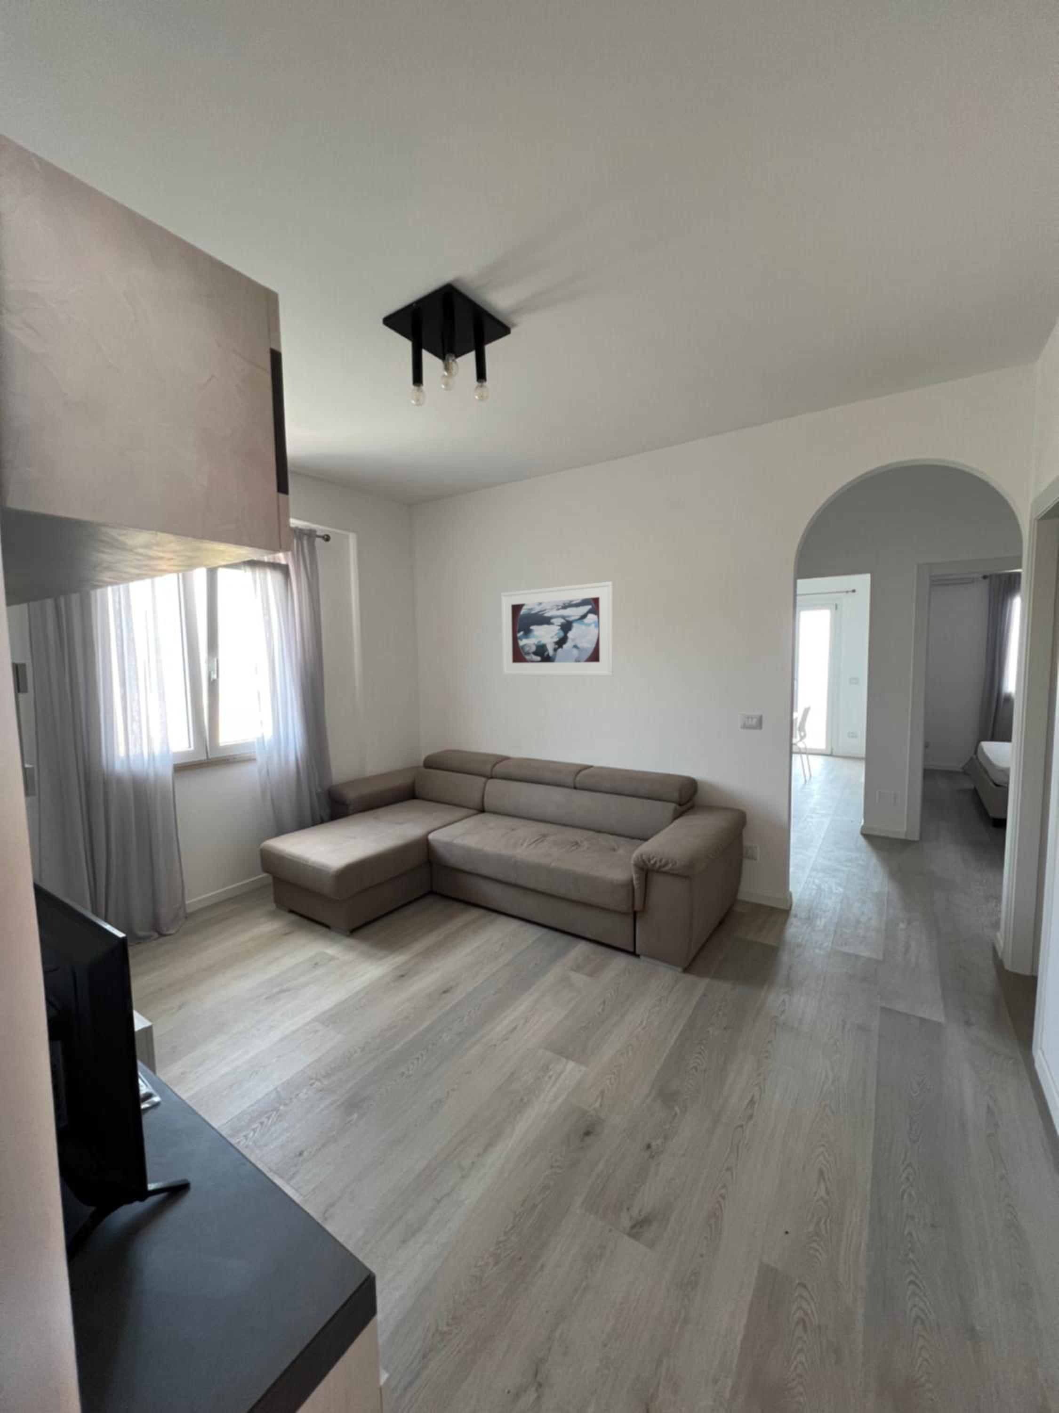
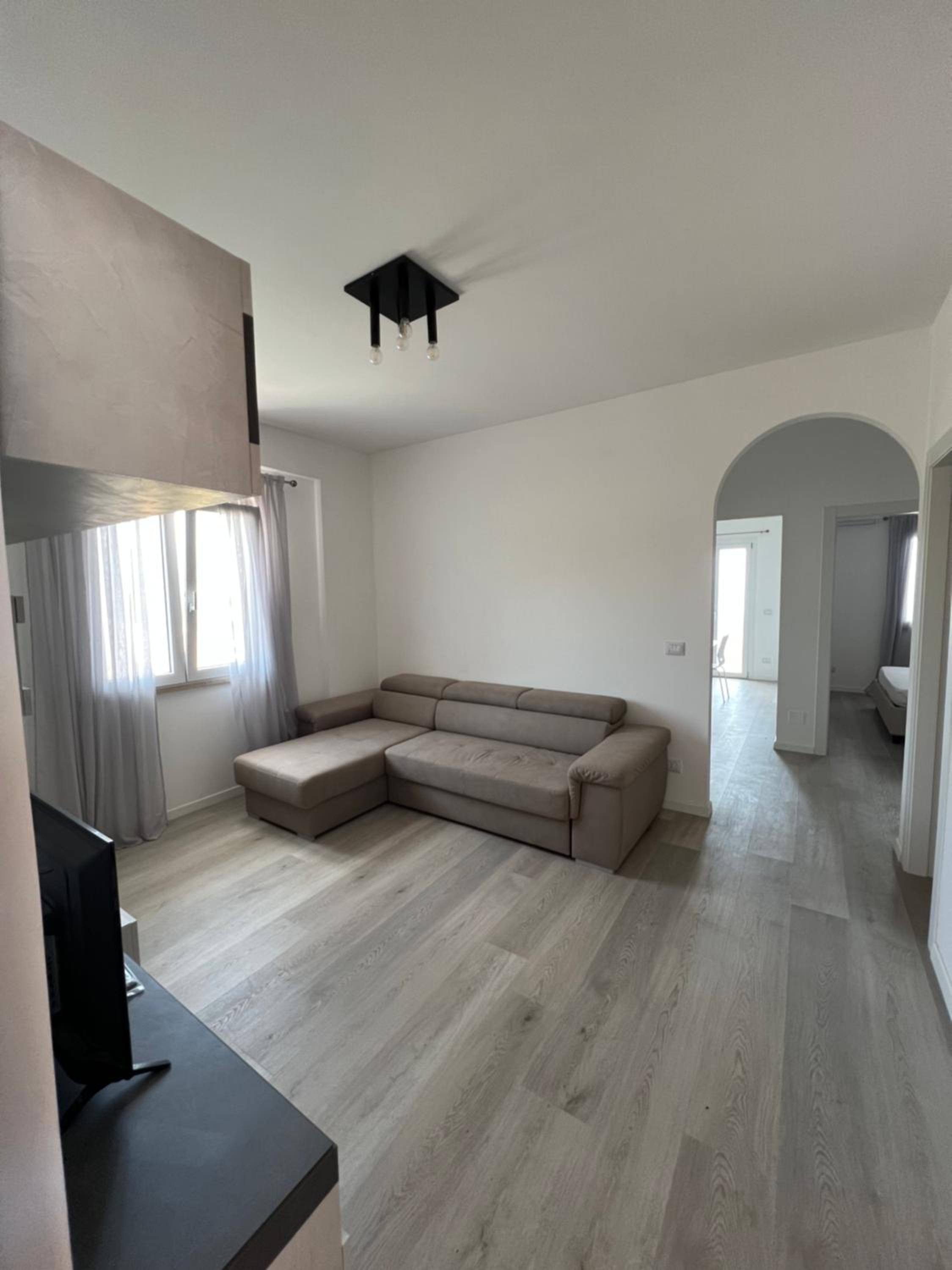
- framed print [501,581,614,676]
